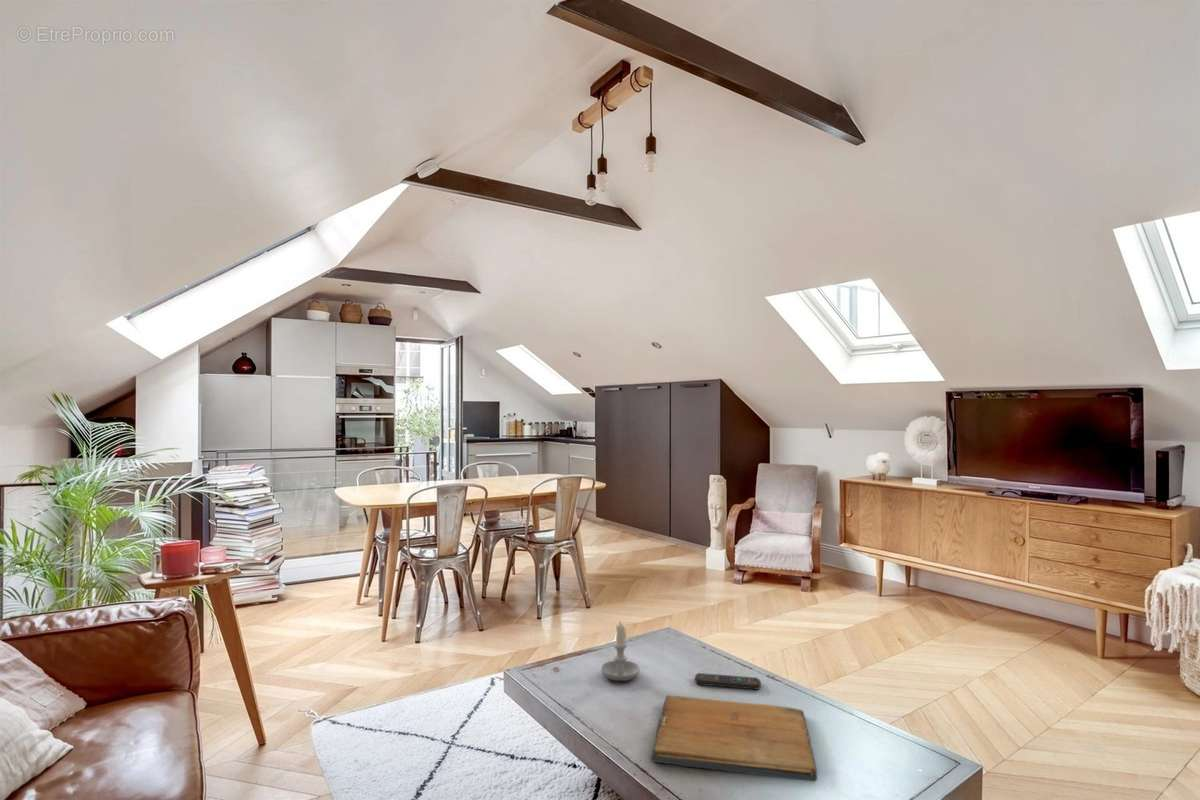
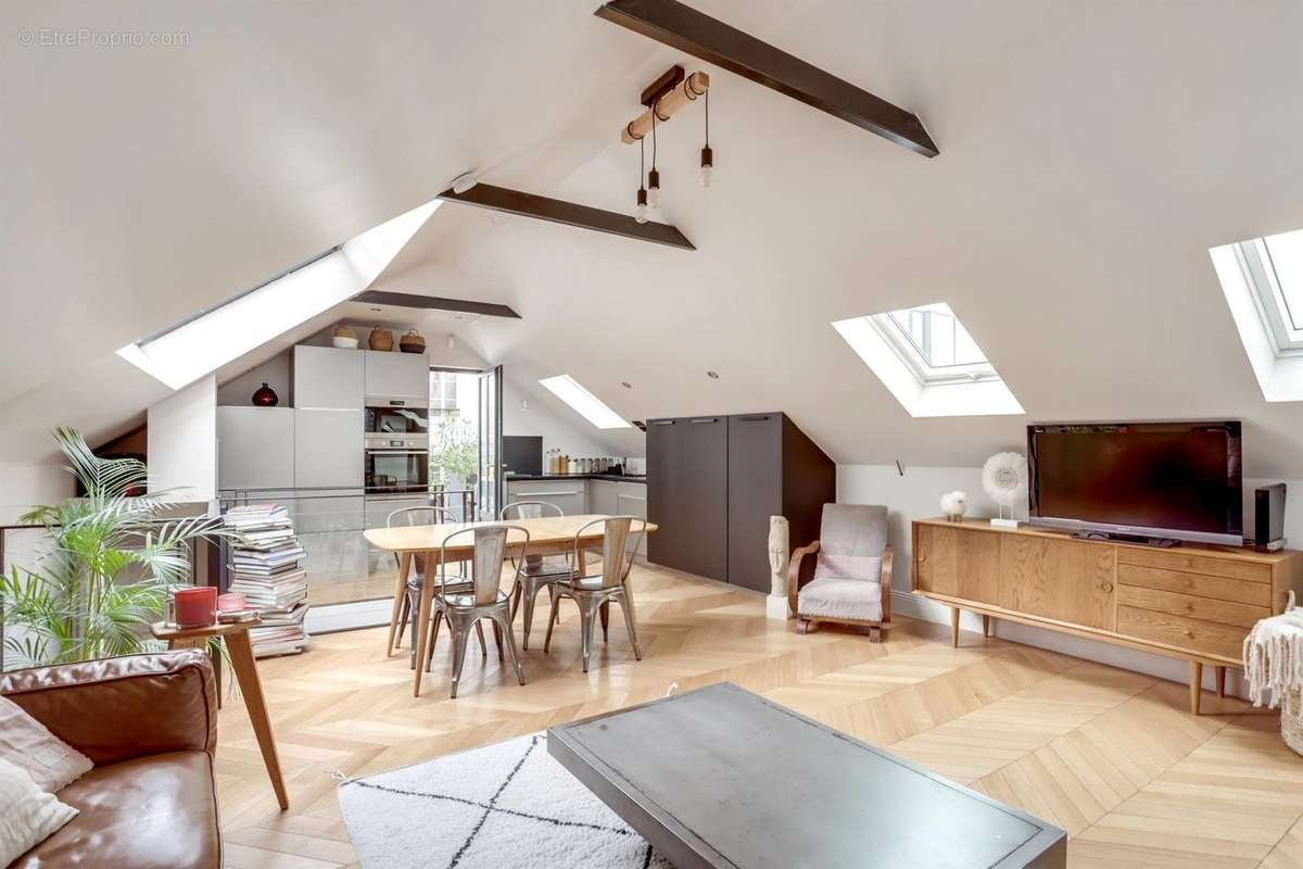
- religious icon [650,694,818,782]
- remote control [694,672,762,691]
- candle [600,620,641,682]
